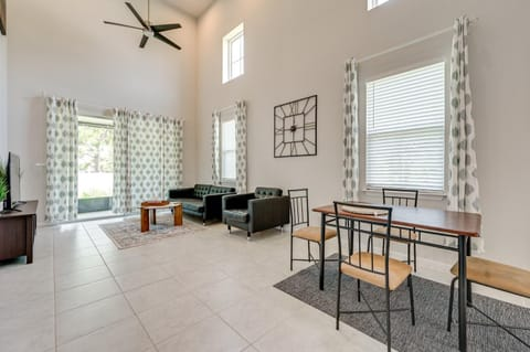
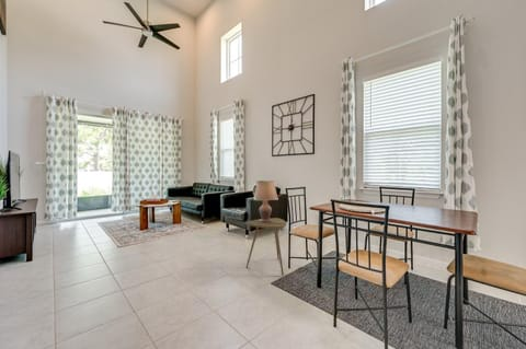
+ side table [243,217,287,277]
+ lamp [253,179,279,222]
